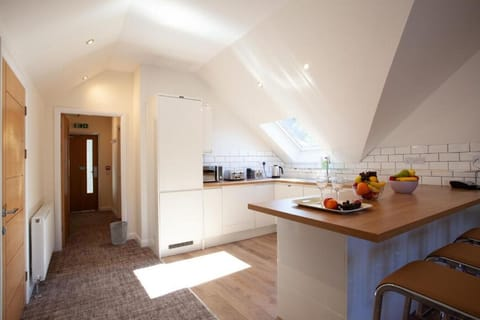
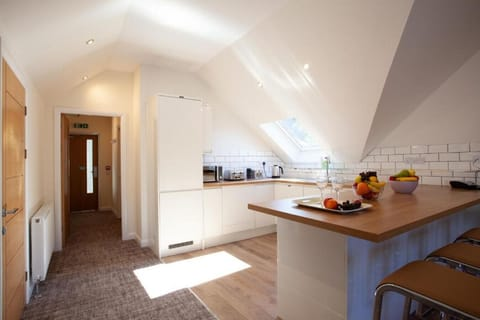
- wastebasket [109,220,129,246]
